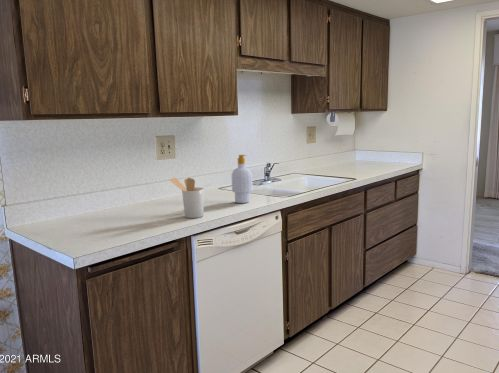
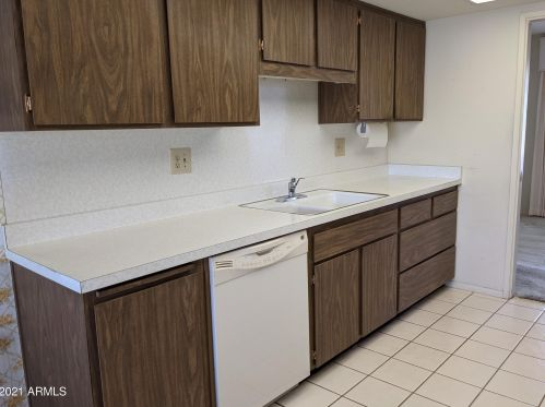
- utensil holder [169,177,205,219]
- soap bottle [231,154,253,204]
